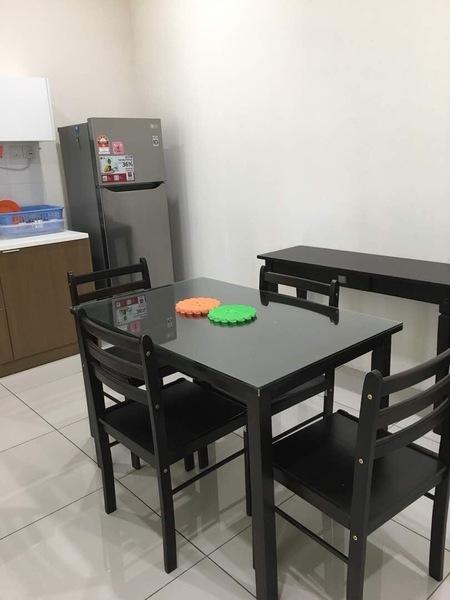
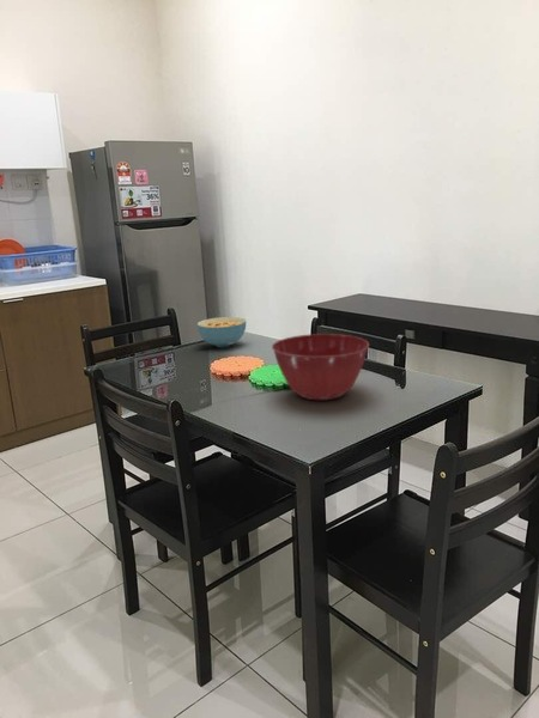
+ cereal bowl [196,316,247,348]
+ mixing bowl [271,333,370,401]
